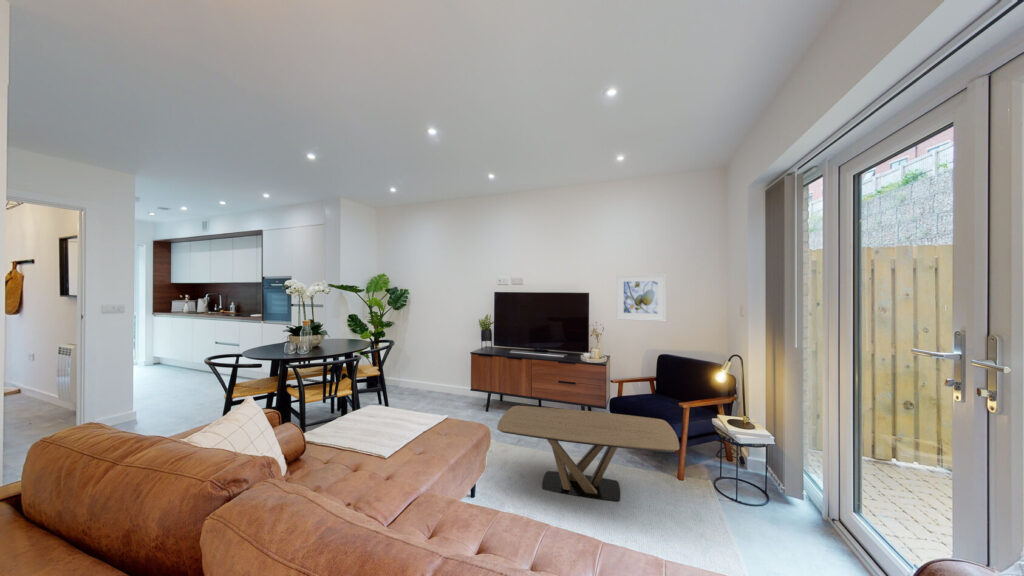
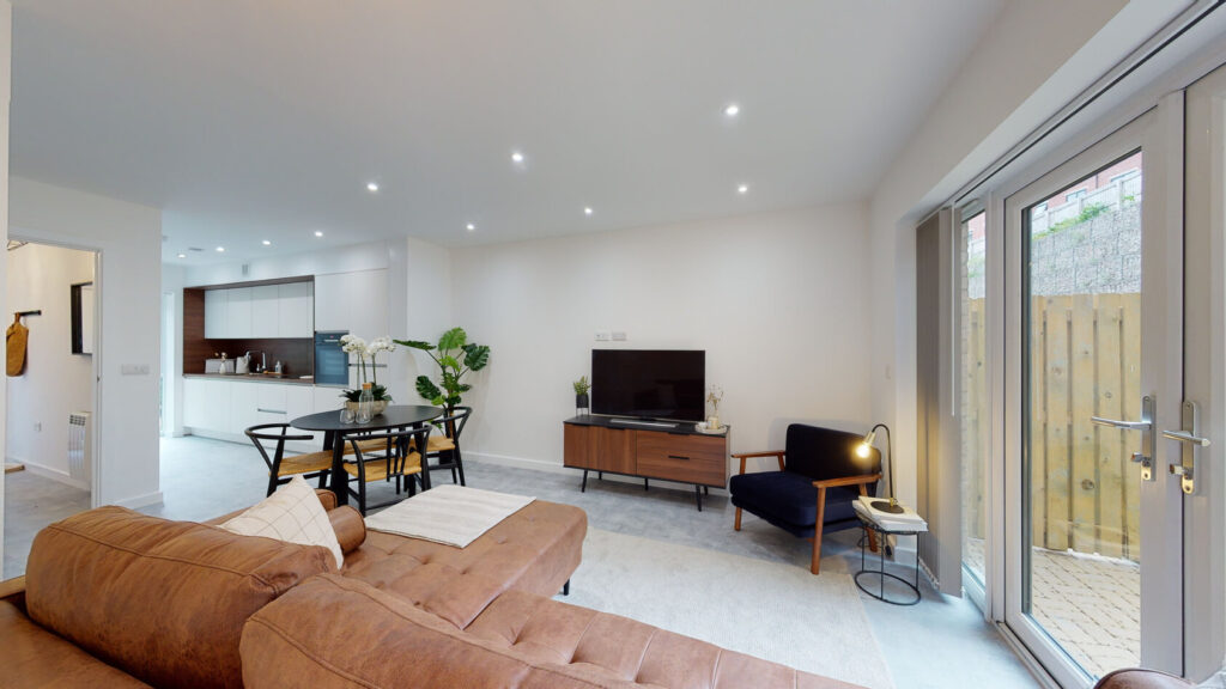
- coffee table [496,405,680,503]
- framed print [615,273,667,322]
